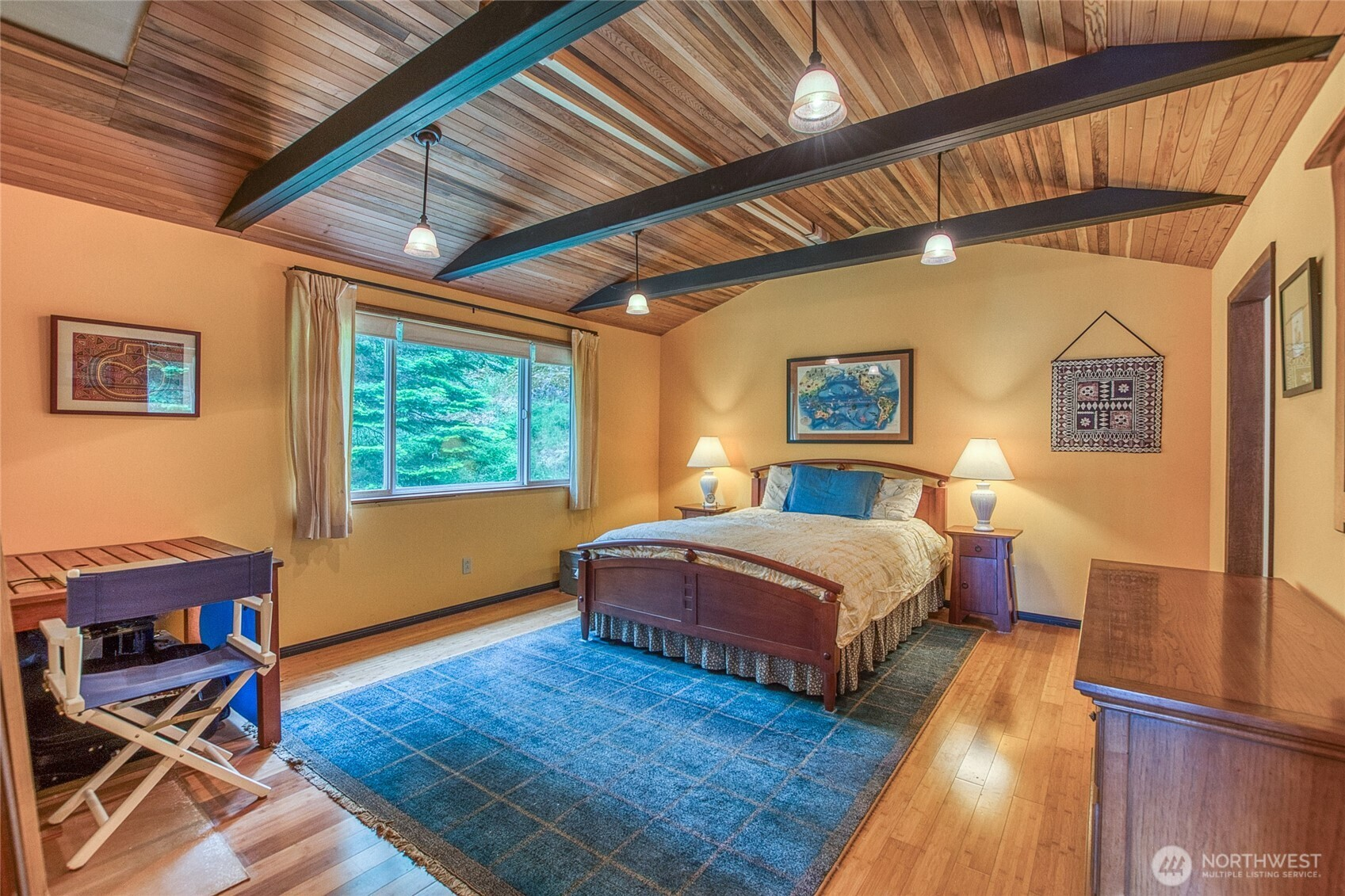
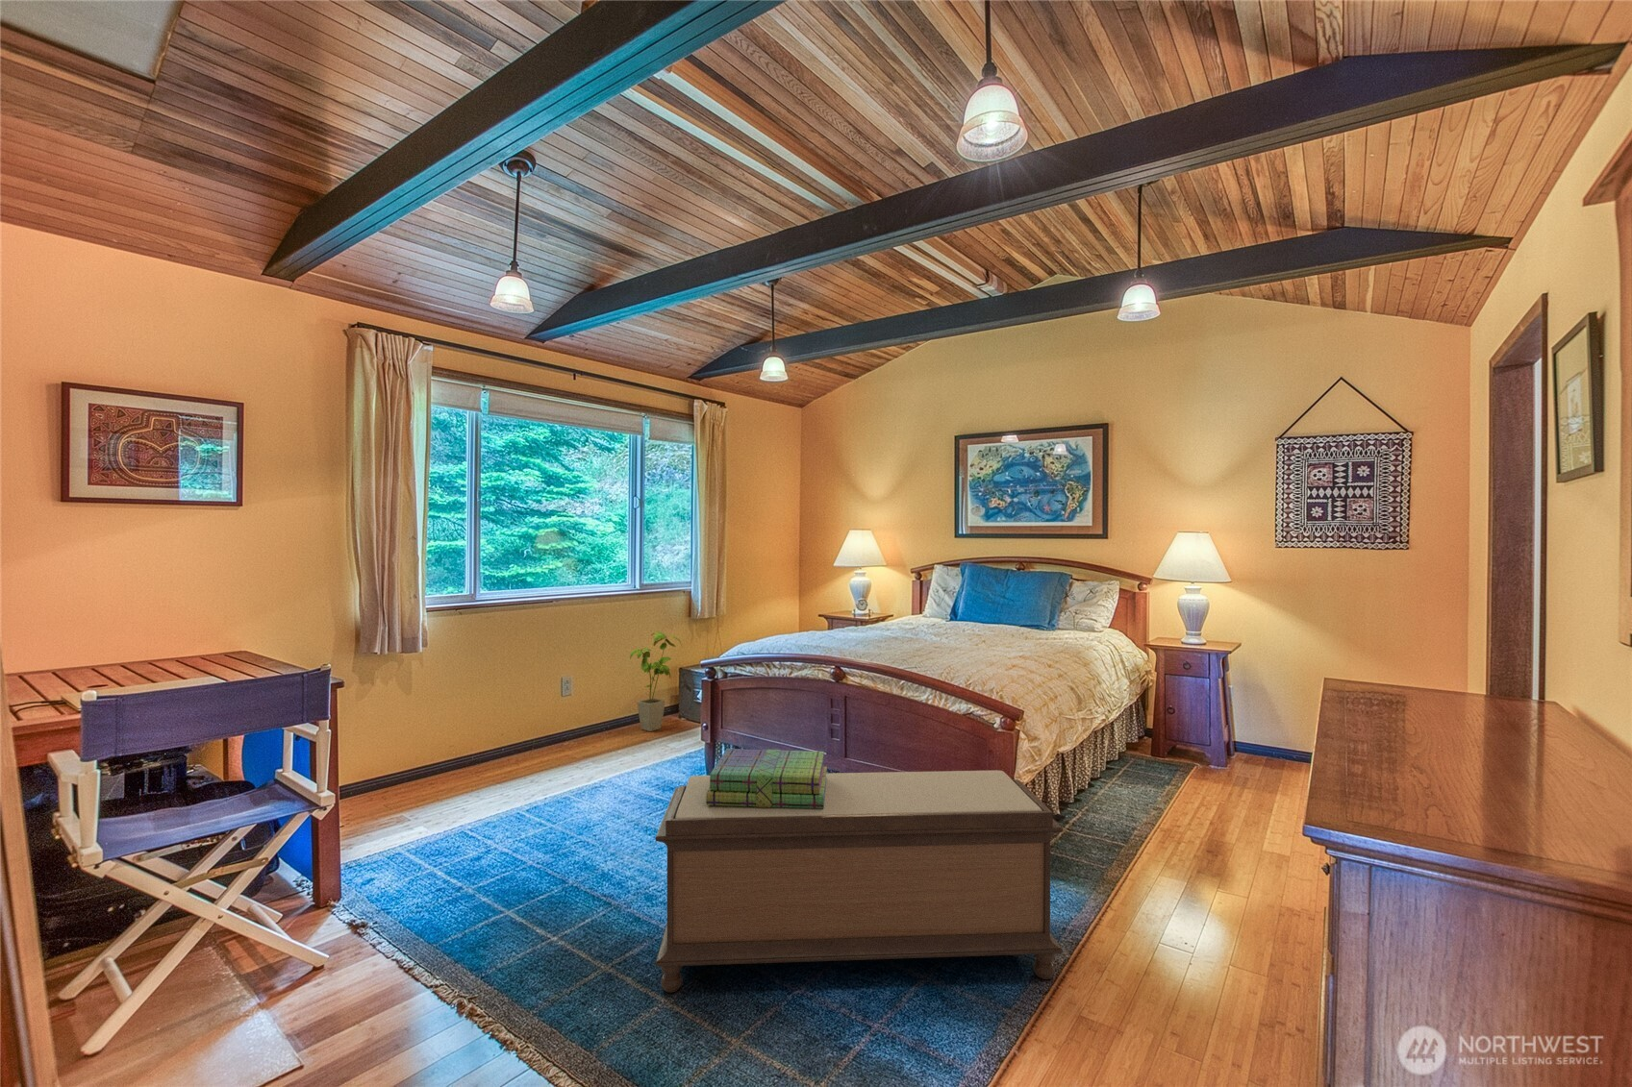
+ house plant [629,631,683,733]
+ bench [654,770,1064,994]
+ stack of books [706,747,828,808]
